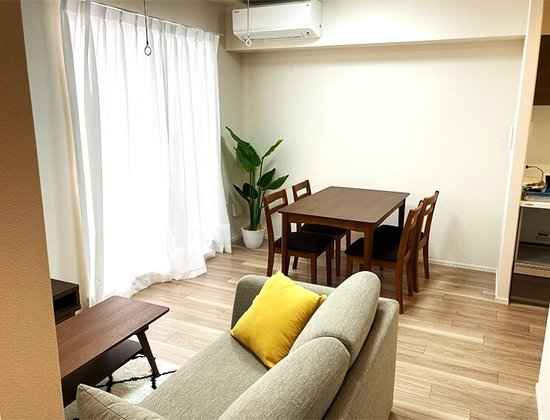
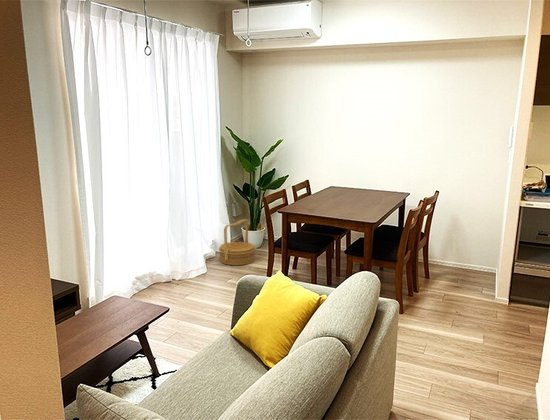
+ woven basket [218,218,256,266]
